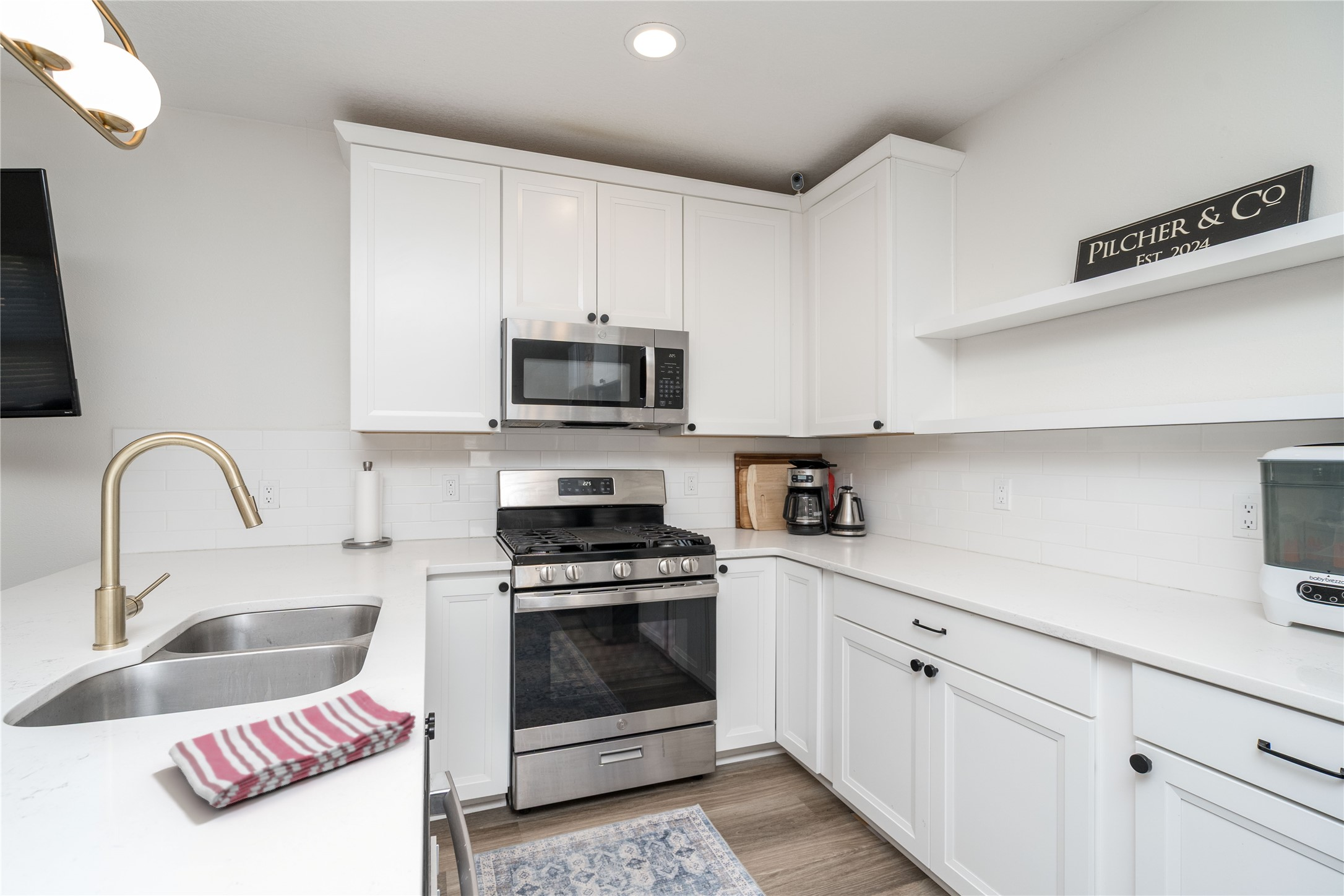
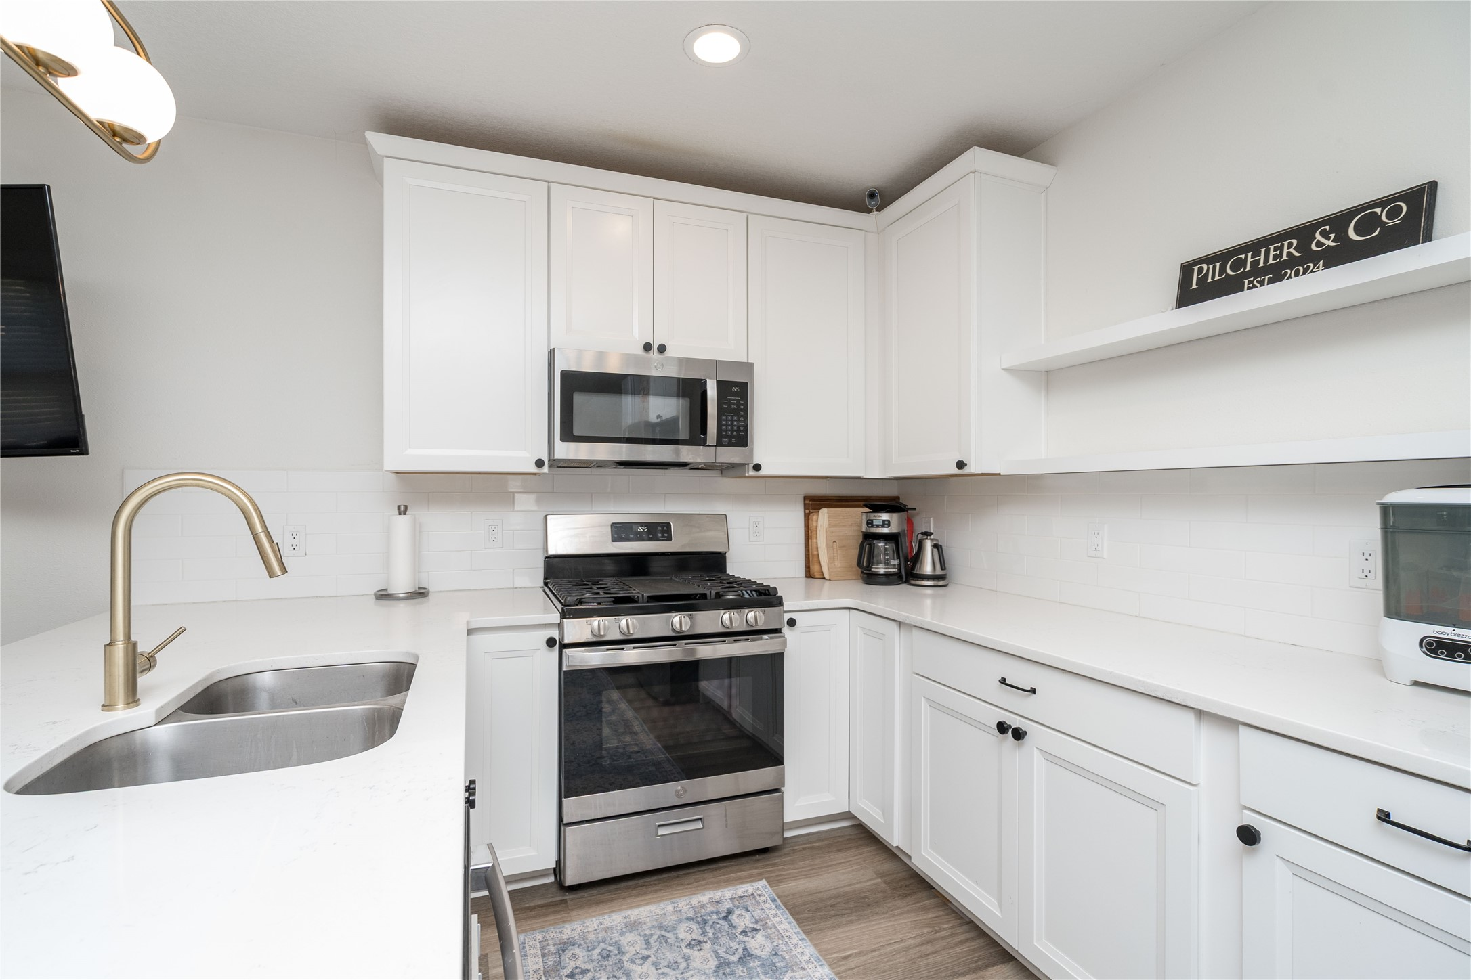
- dish towel [168,689,416,809]
